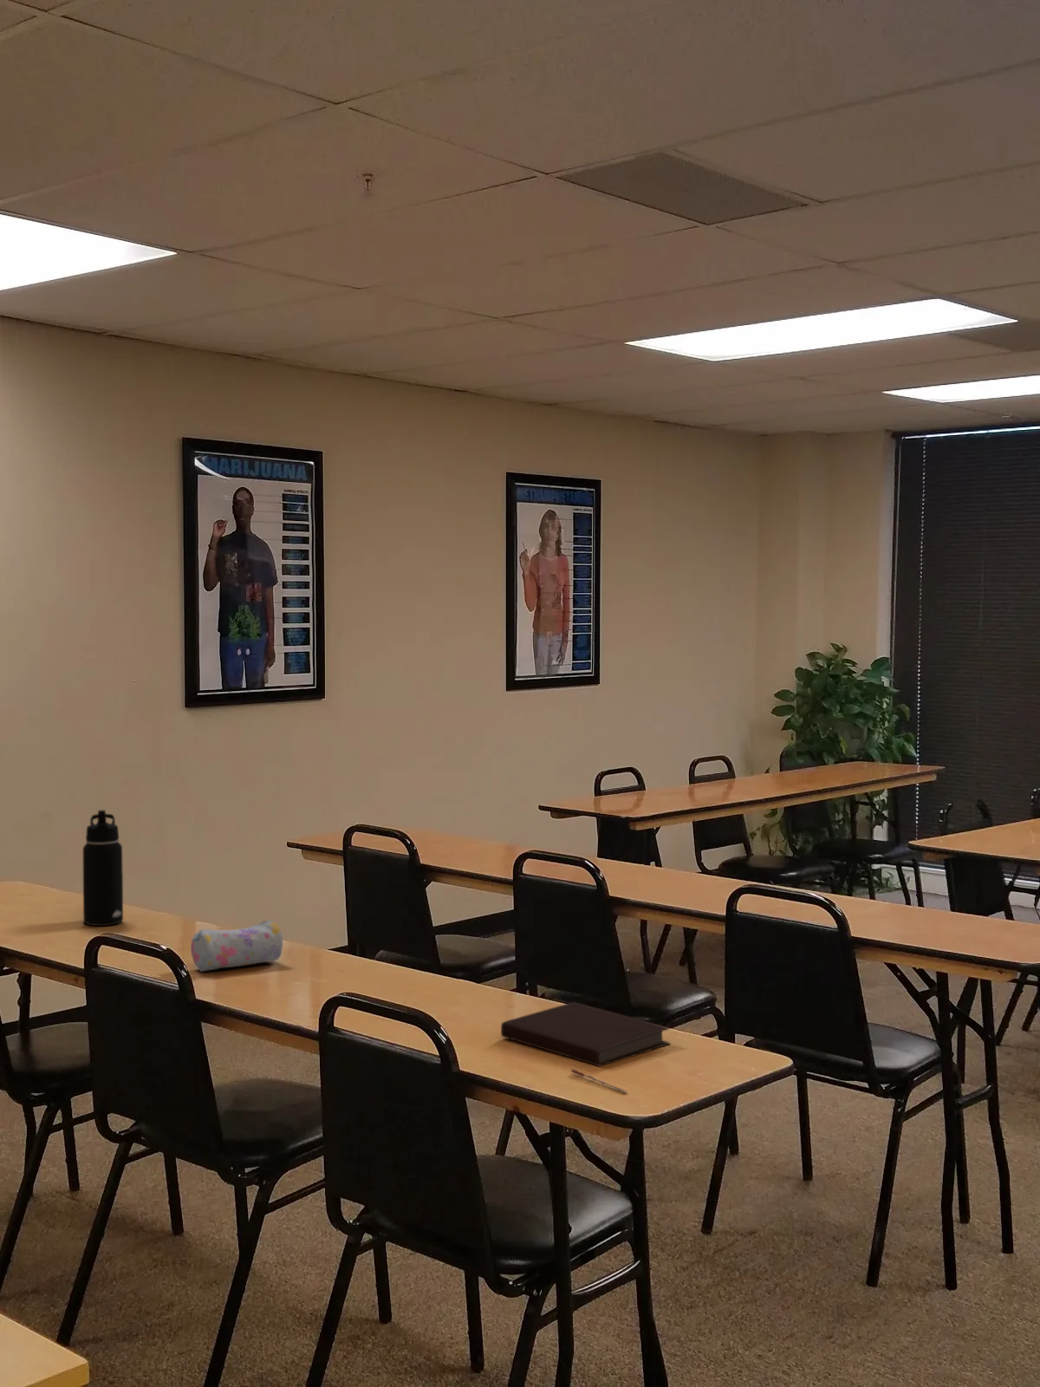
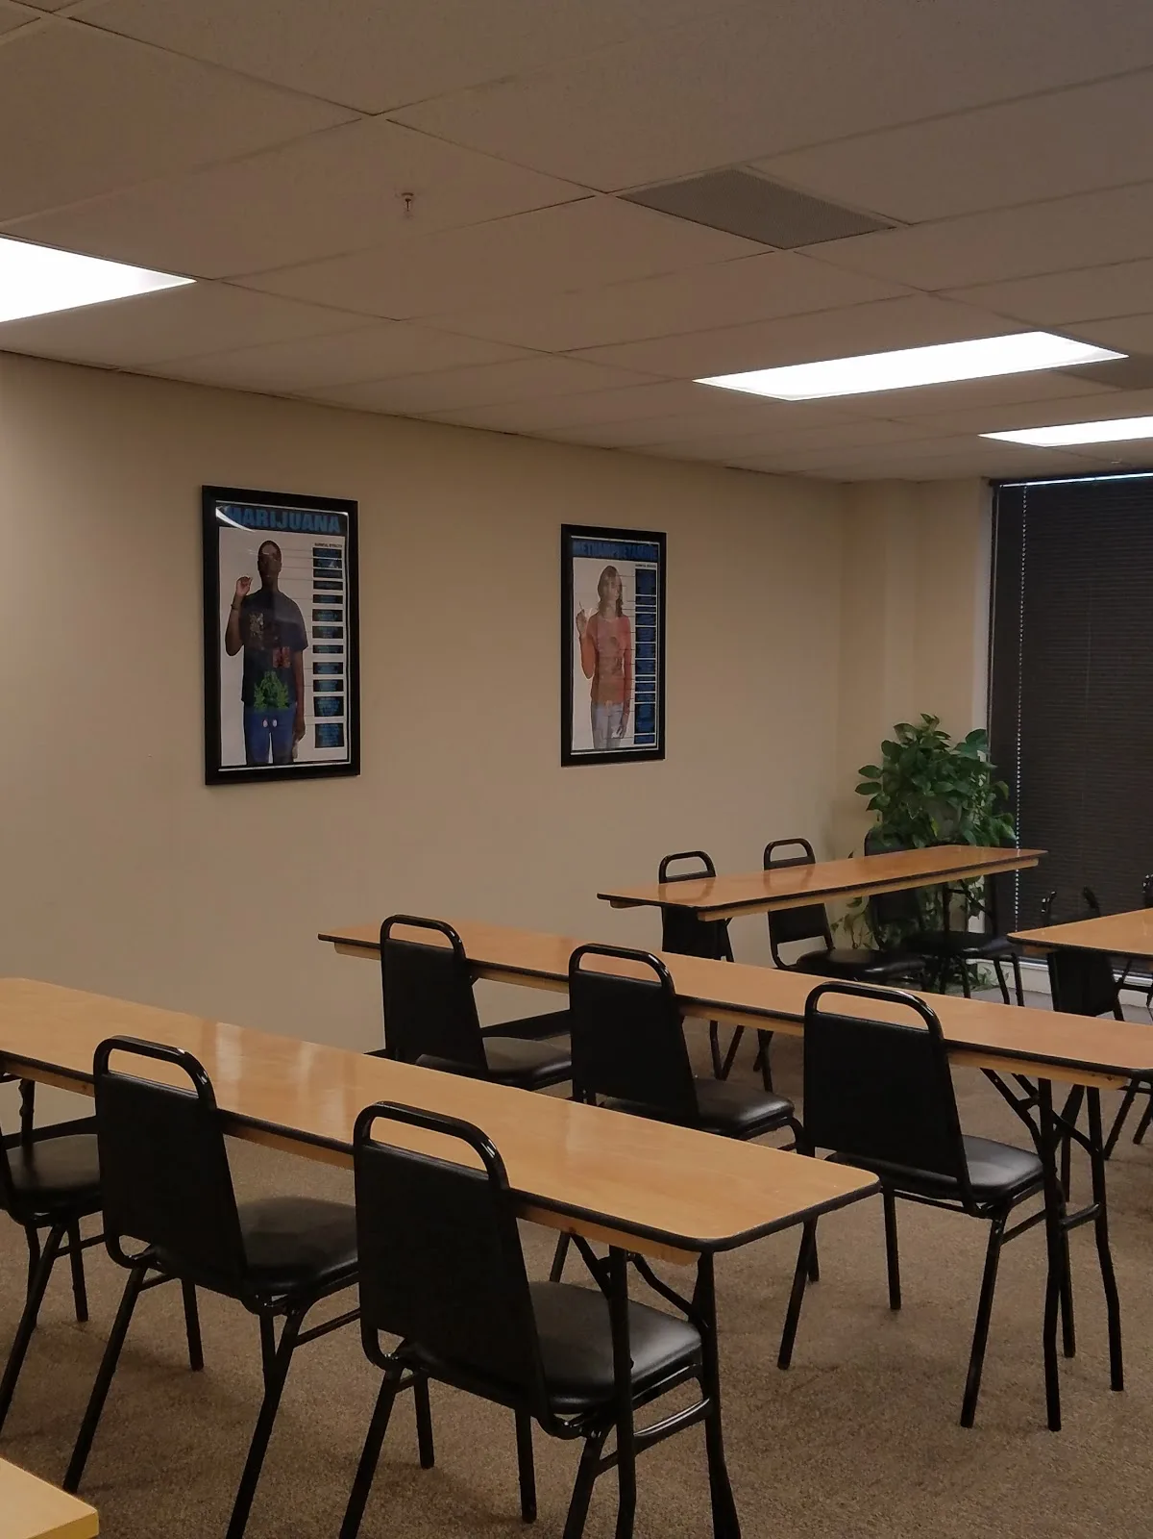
- water bottle [82,809,123,927]
- pen [570,1069,628,1094]
- notebook [500,1001,672,1067]
- pencil case [190,920,283,973]
